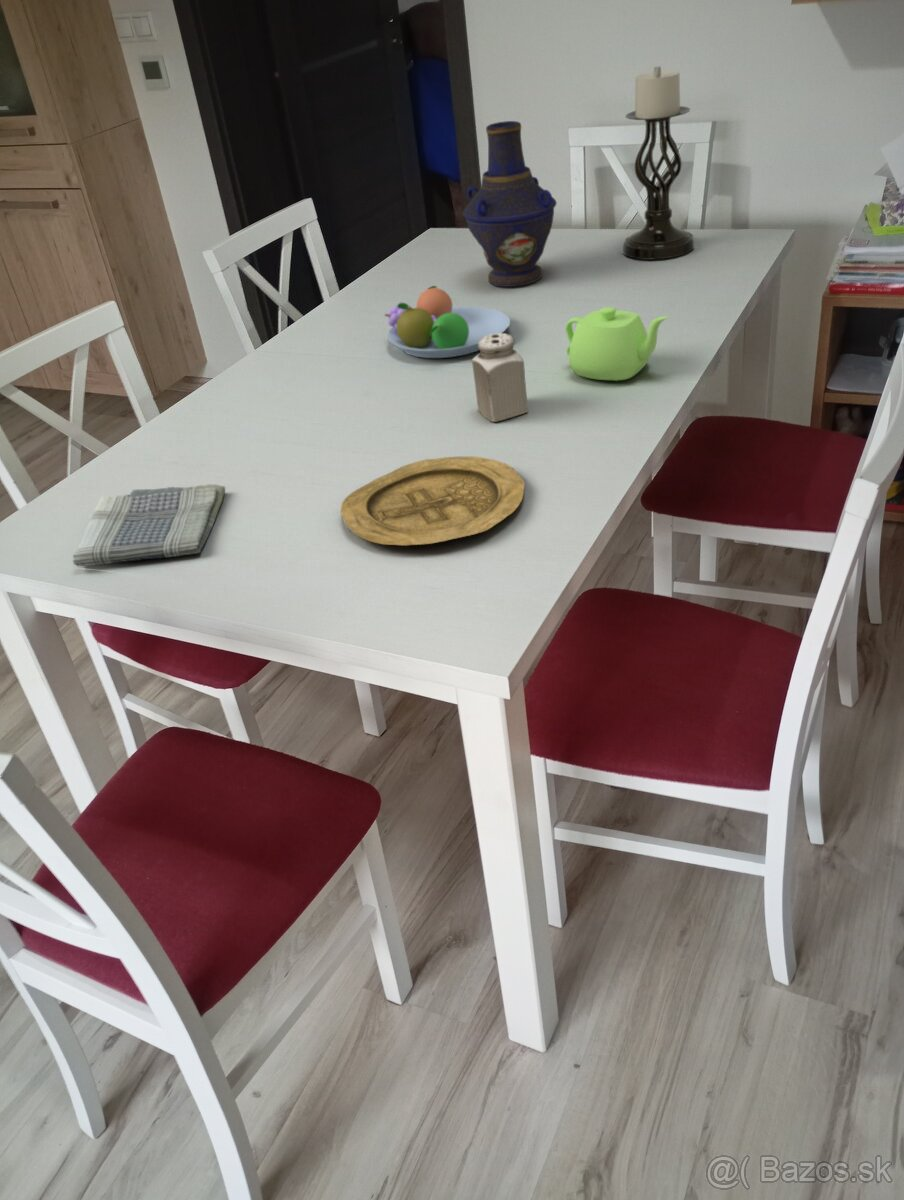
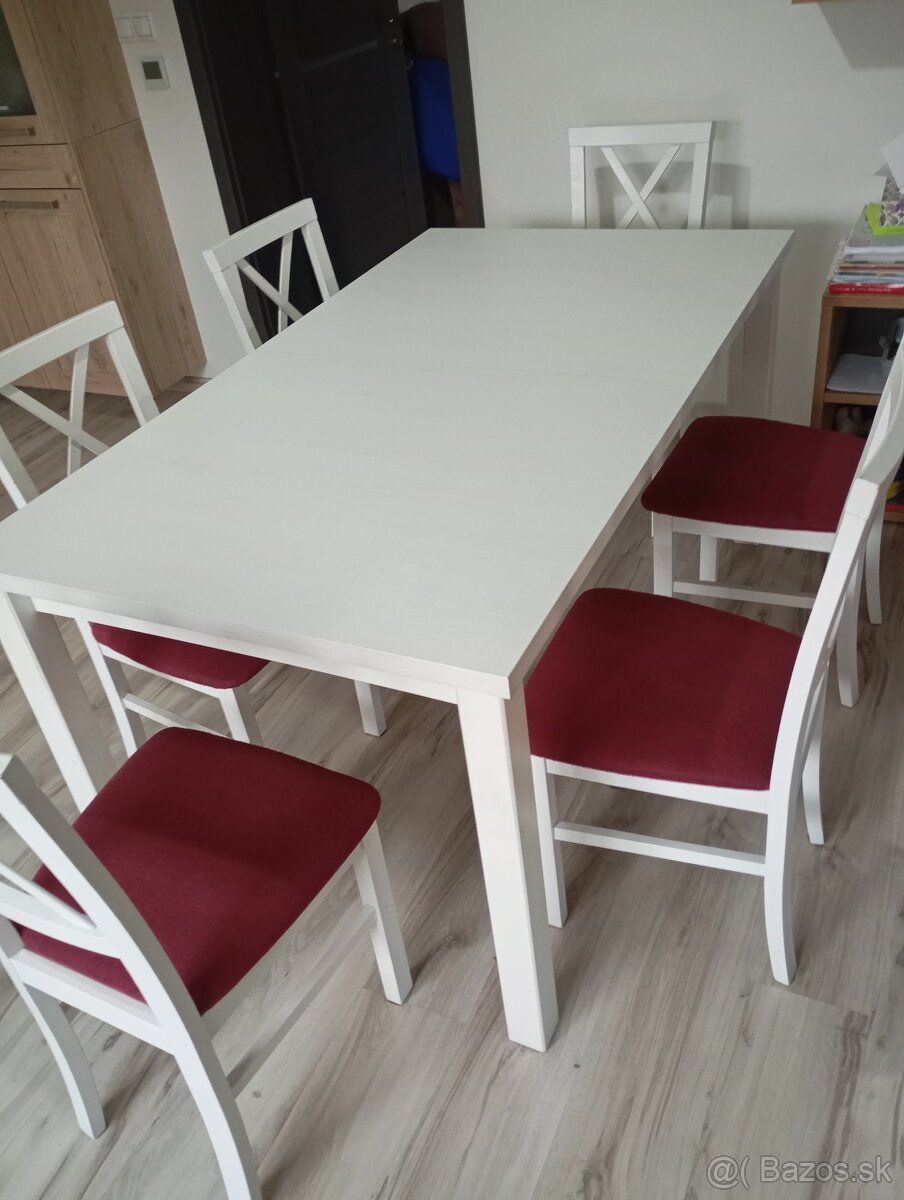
- fruit bowl [384,285,511,359]
- teapot [565,306,669,382]
- plate [340,456,526,547]
- salt shaker [471,332,529,423]
- candle holder [622,65,695,261]
- dish towel [72,483,226,567]
- vase [462,120,558,288]
